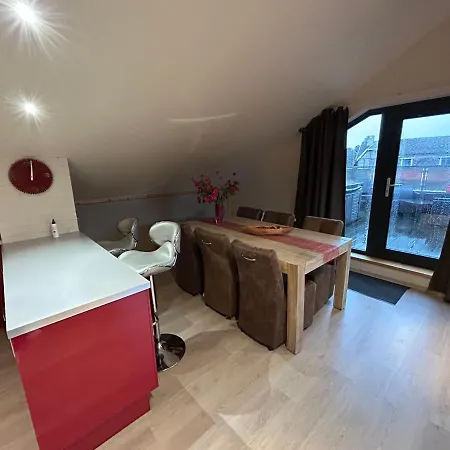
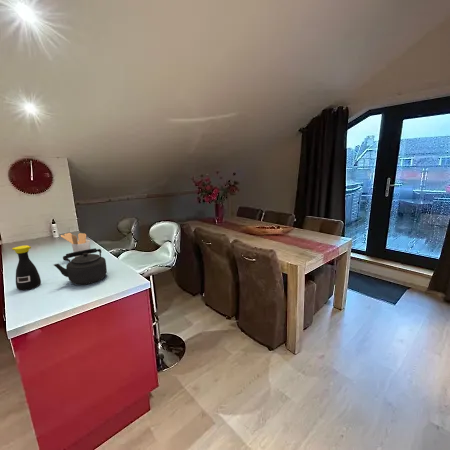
+ bottle [11,244,42,291]
+ kettle [53,247,108,286]
+ utensil holder [60,232,92,258]
